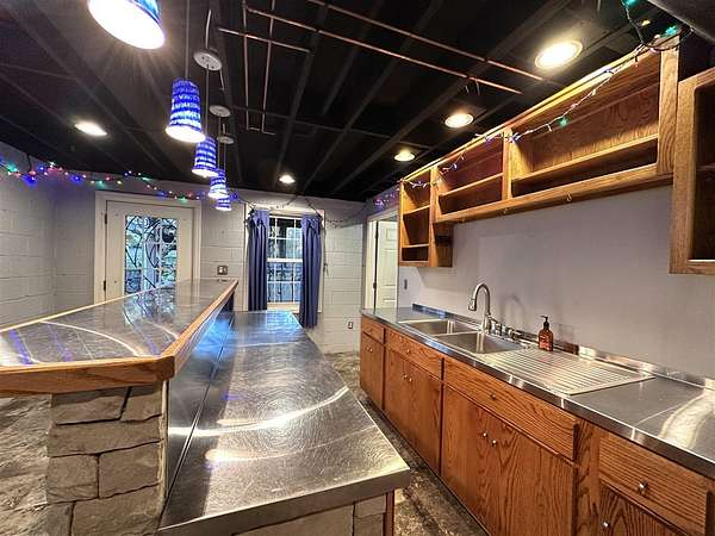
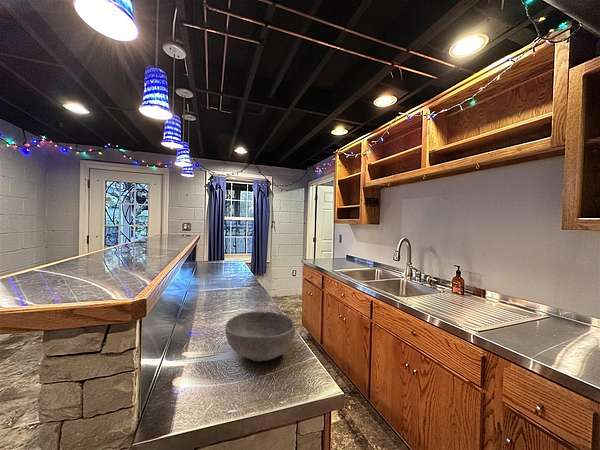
+ bowl [224,311,296,362]
